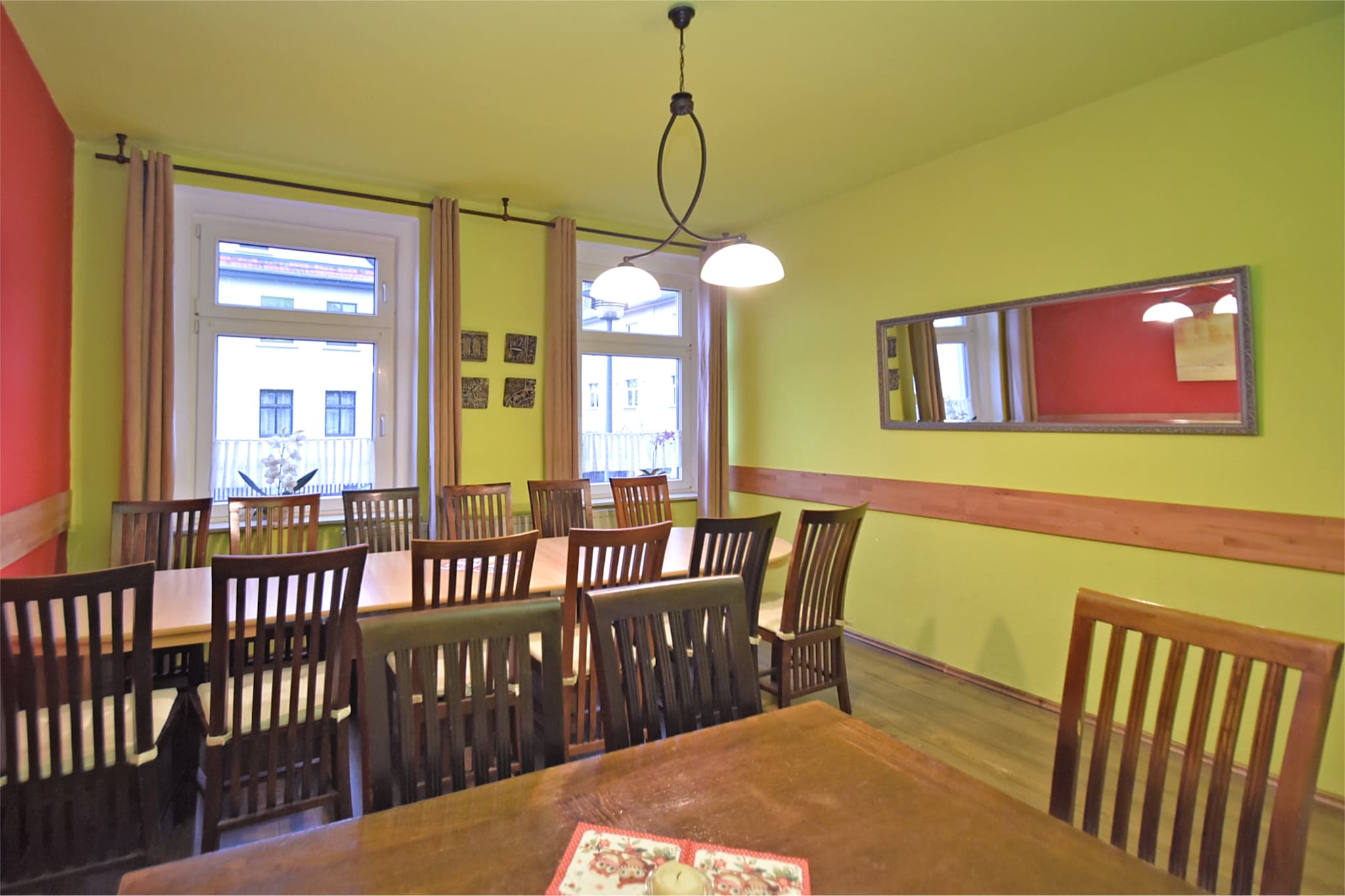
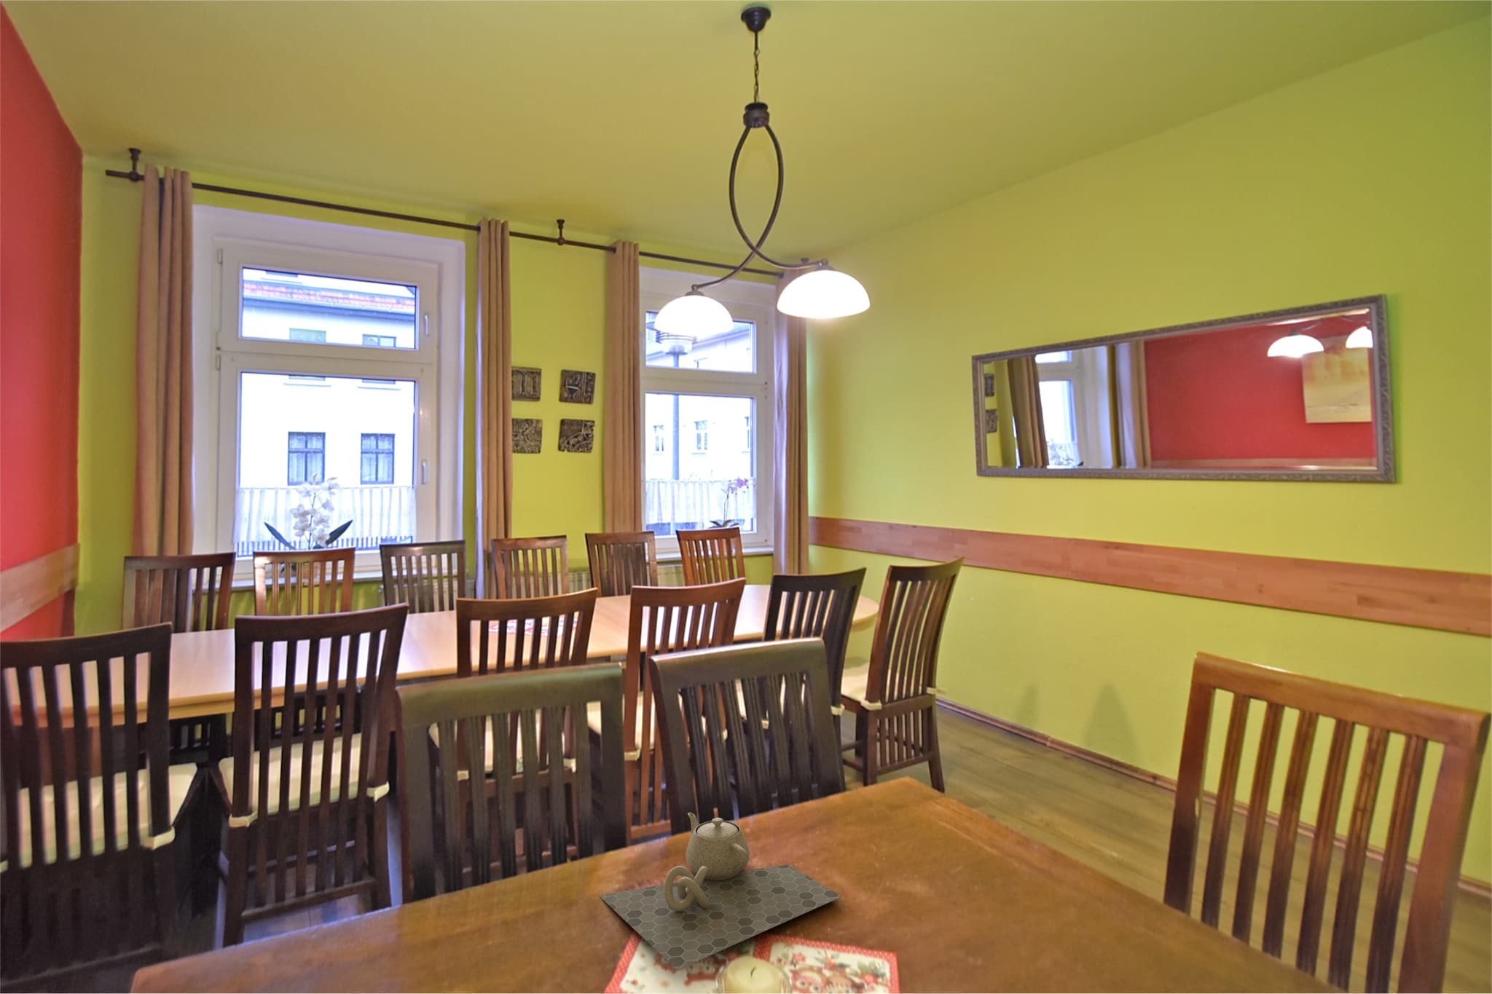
+ teapot [598,812,842,971]
